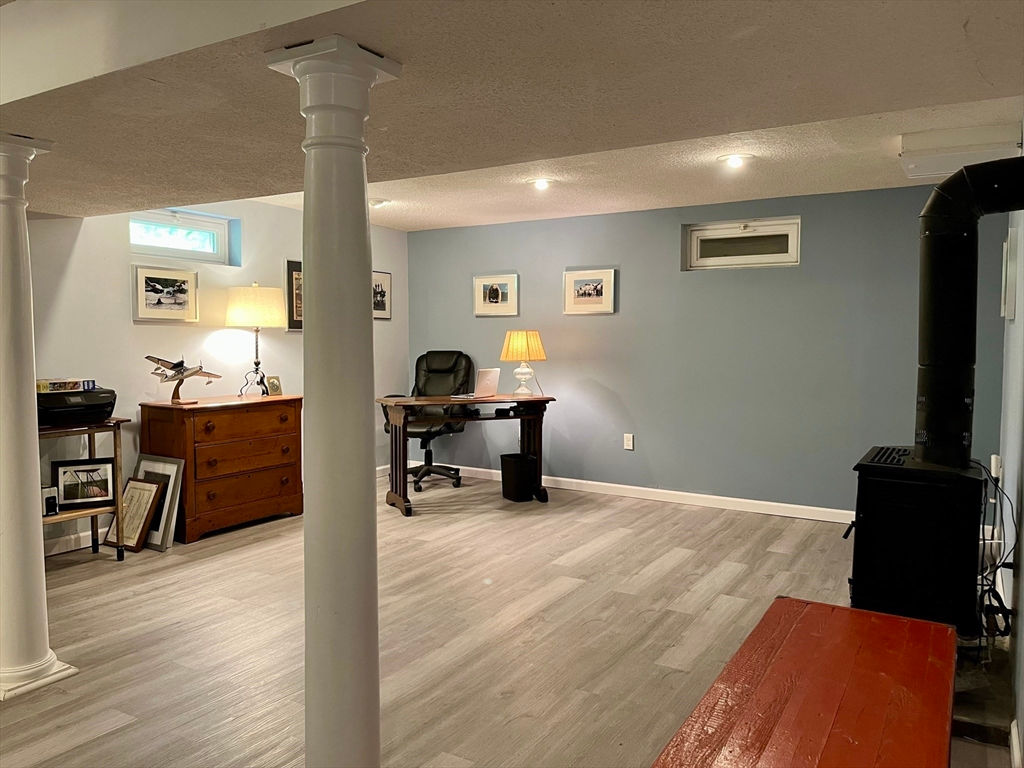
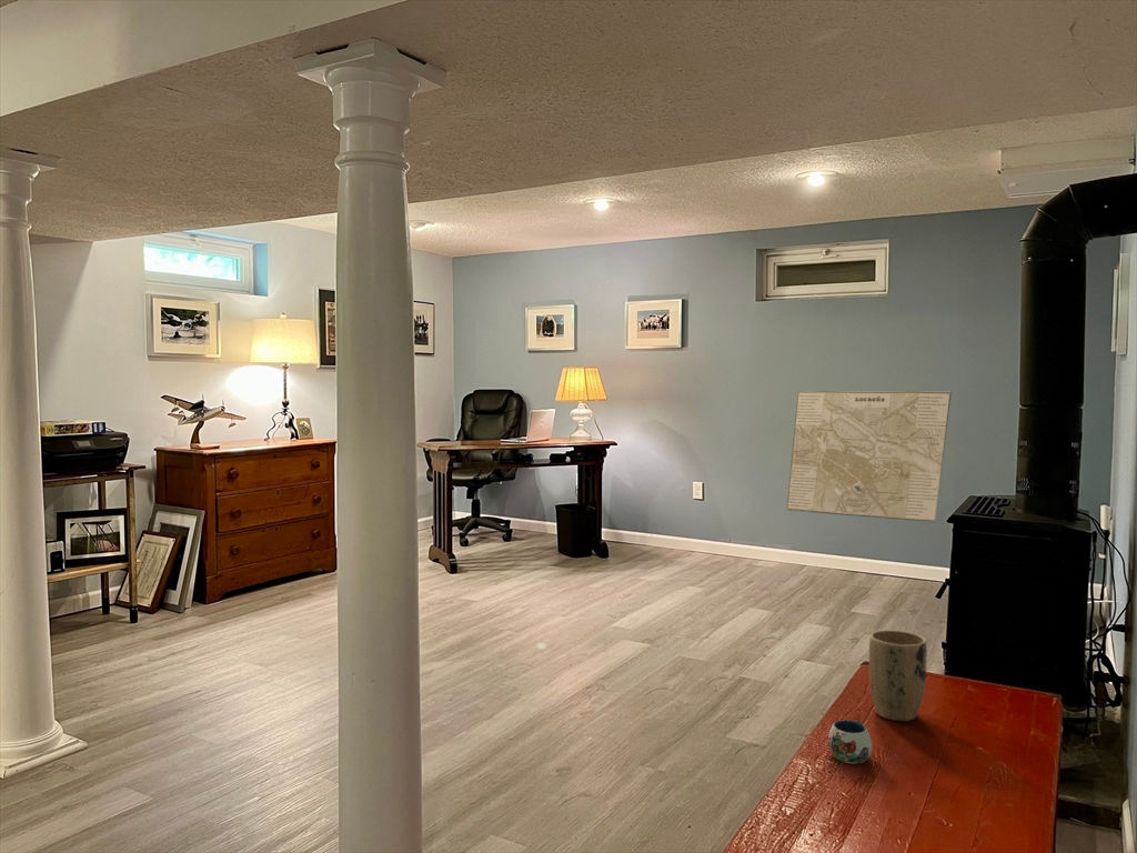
+ plant pot [868,629,928,722]
+ mug [826,719,873,765]
+ map [785,390,953,523]
